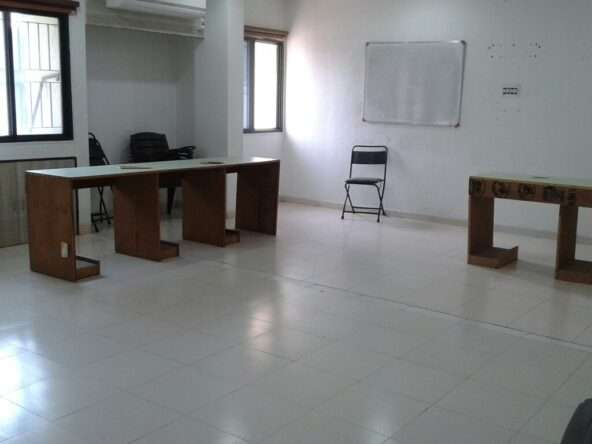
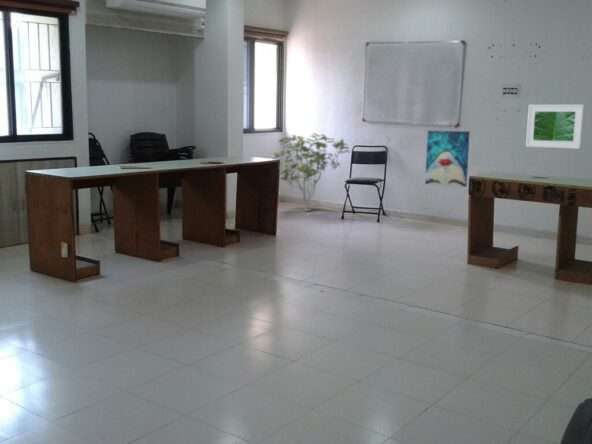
+ shrub [272,132,350,212]
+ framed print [525,104,585,150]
+ wall art [424,130,471,188]
